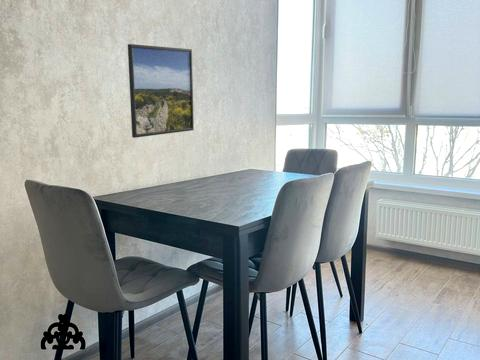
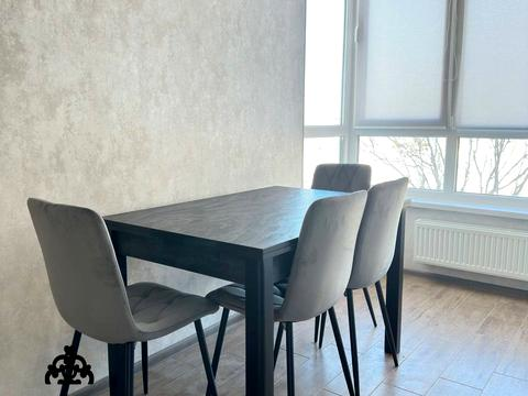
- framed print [127,43,195,139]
